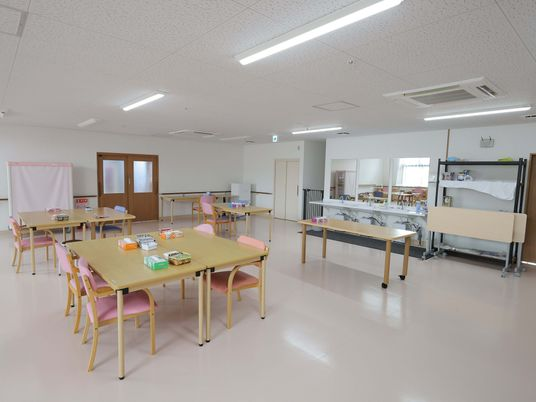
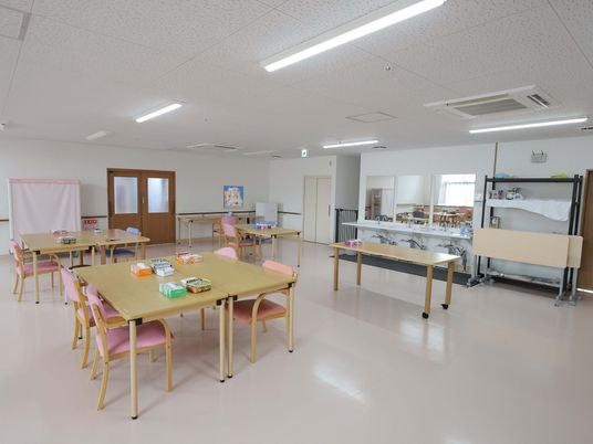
+ wall art [222,184,245,209]
